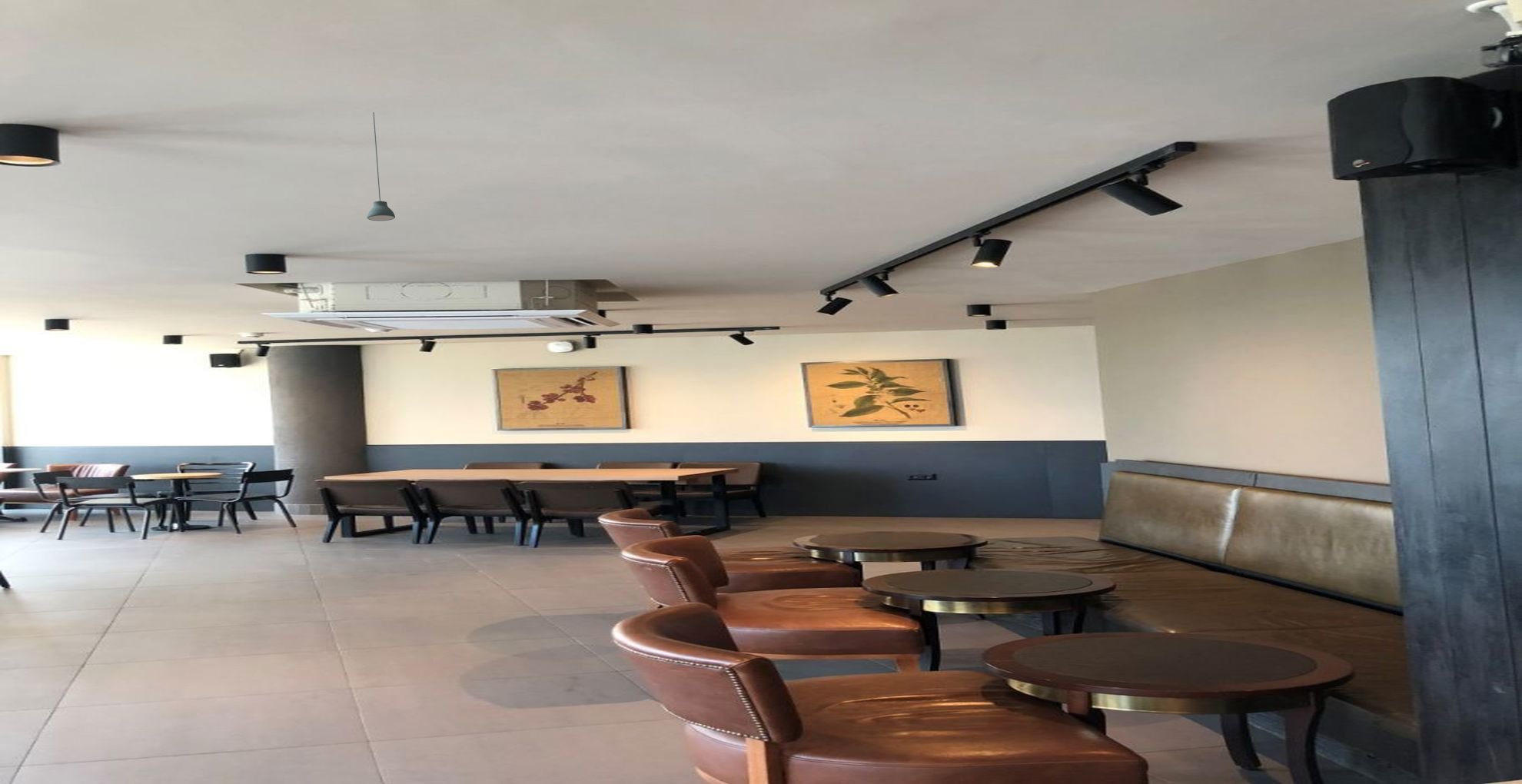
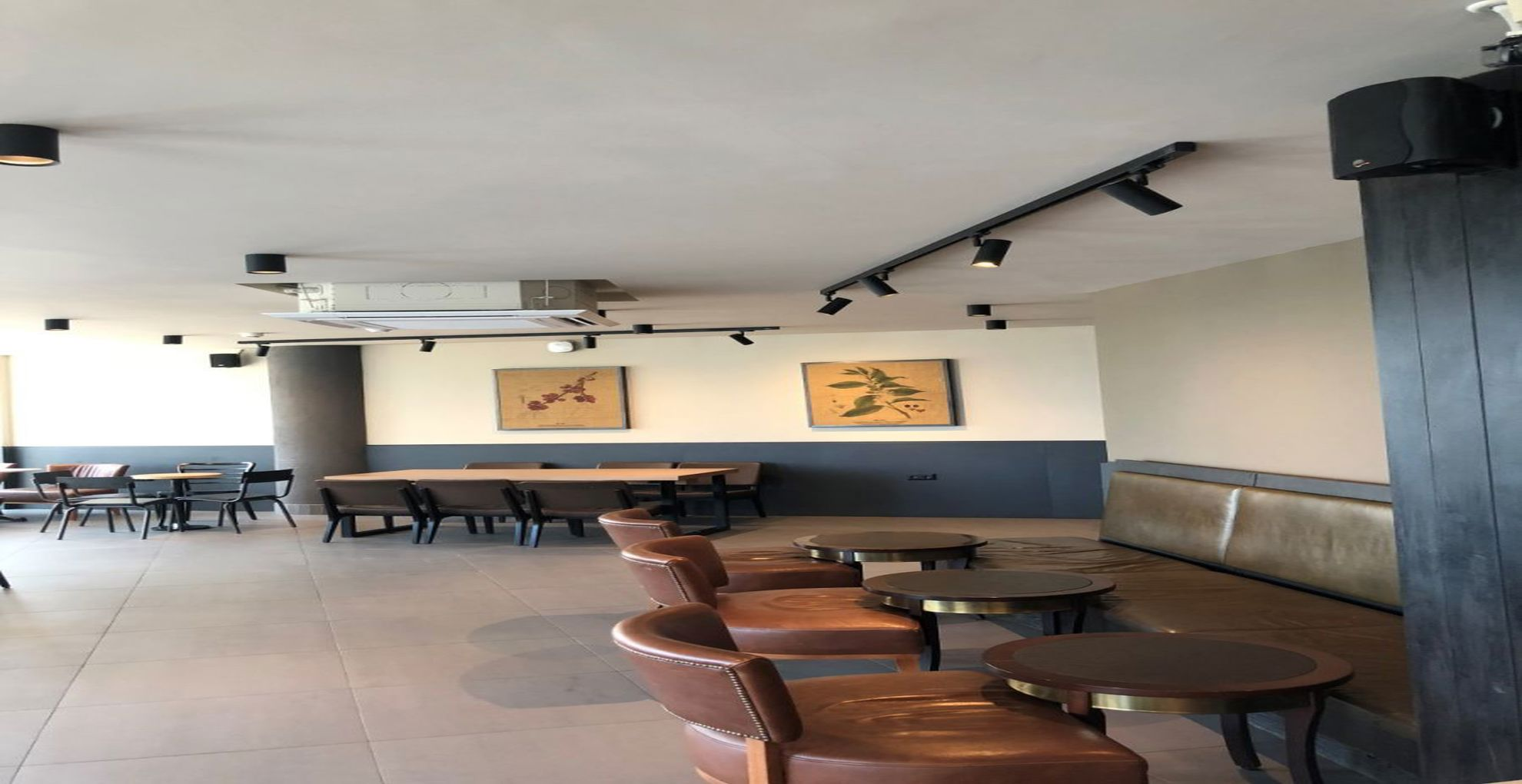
- pendant light [367,111,396,221]
